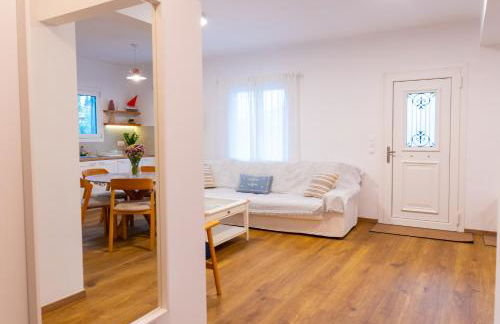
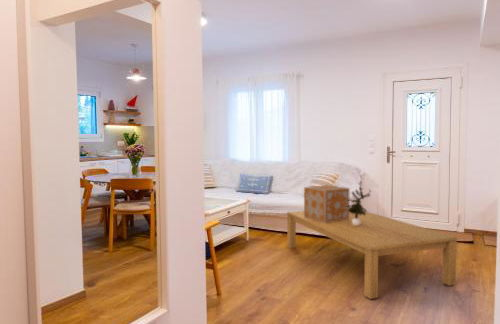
+ coffee table [286,207,458,300]
+ decorative box [303,184,351,223]
+ potted plant [344,186,372,226]
